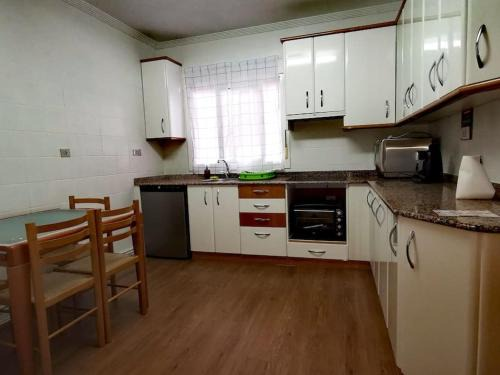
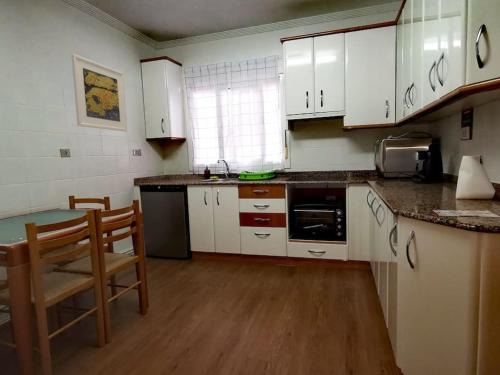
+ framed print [70,53,128,133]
